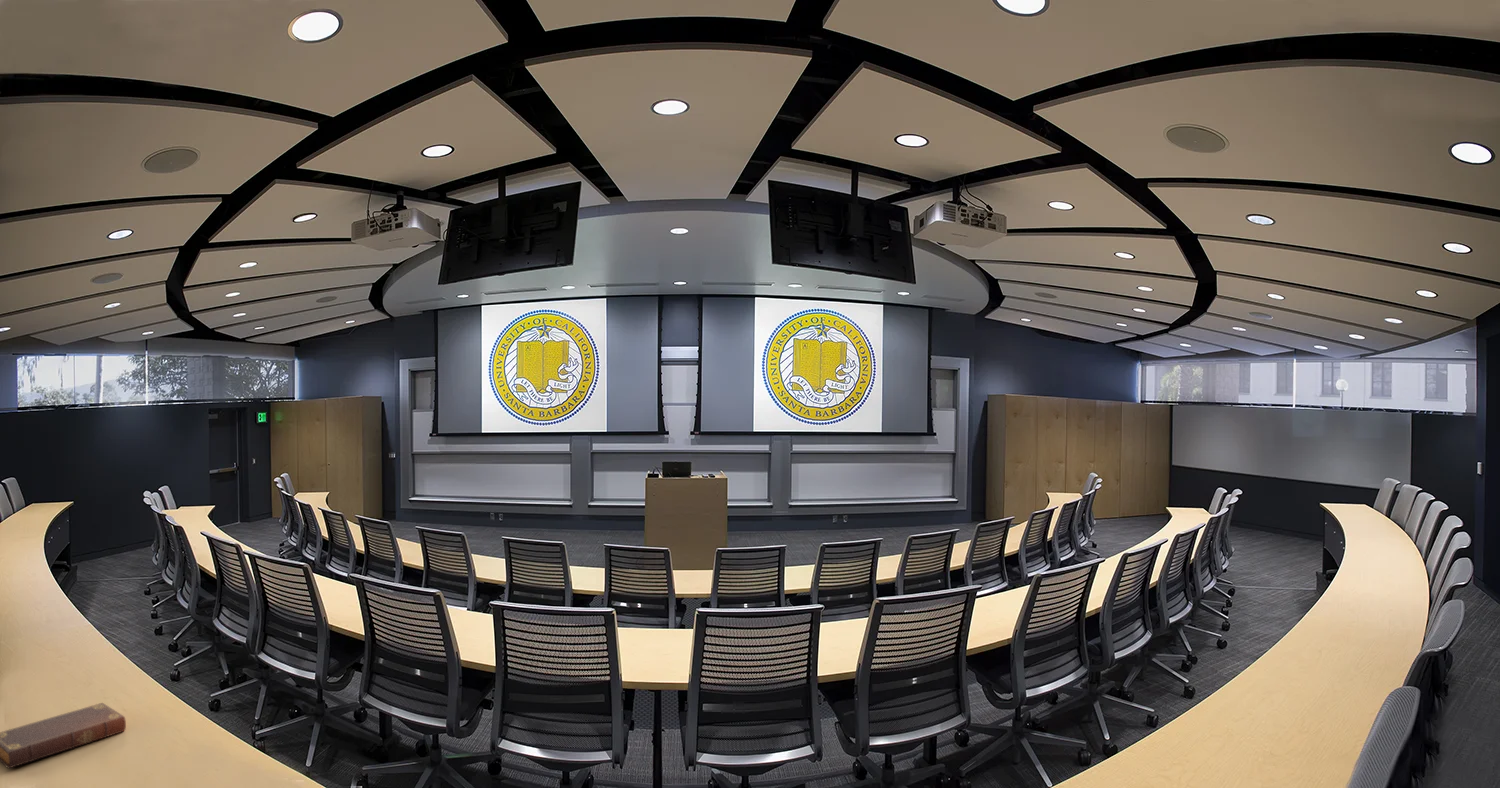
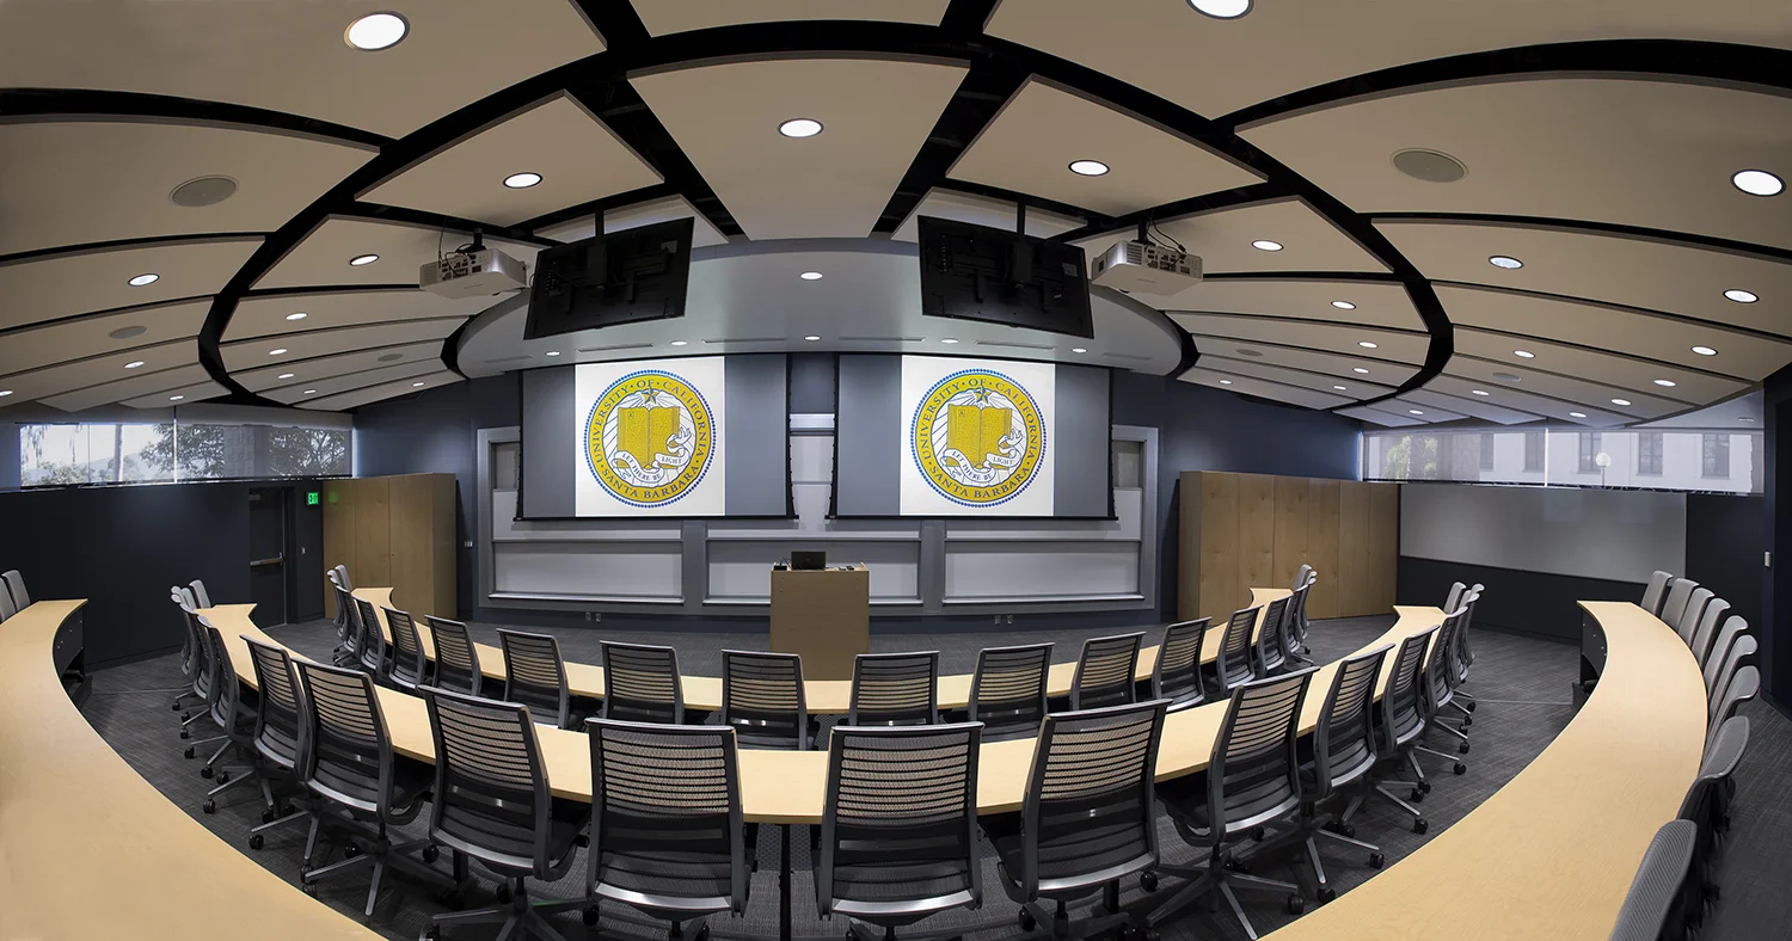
- book [0,702,127,770]
